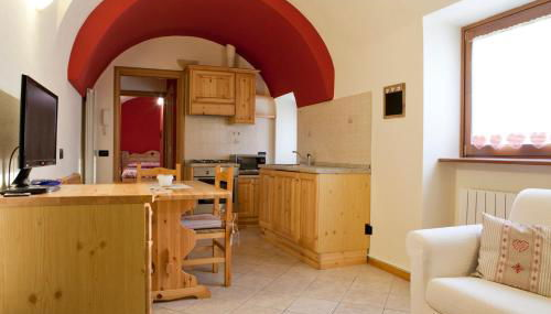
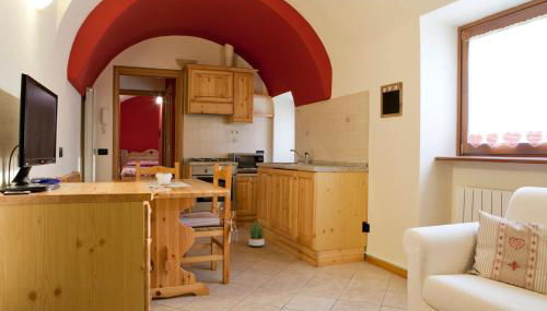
+ potted plant [242,218,271,248]
